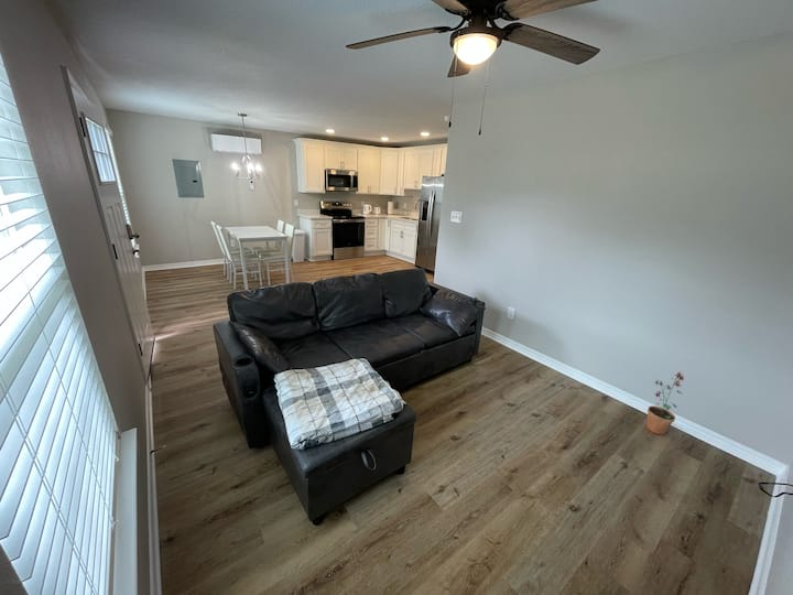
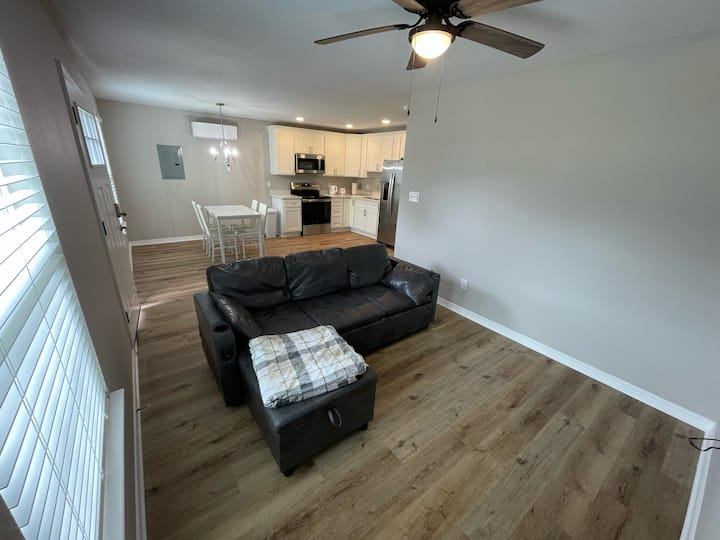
- potted plant [645,371,685,435]
